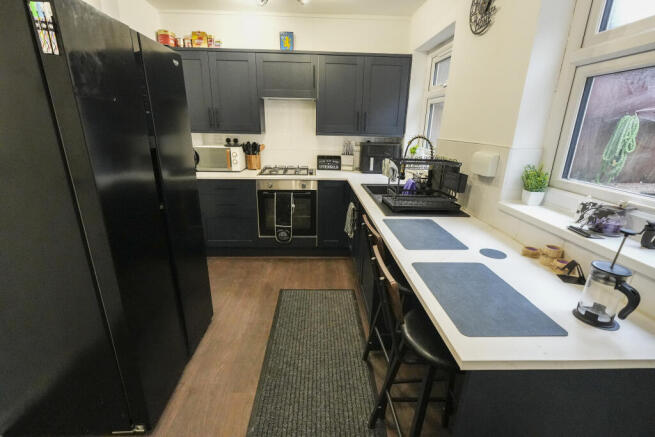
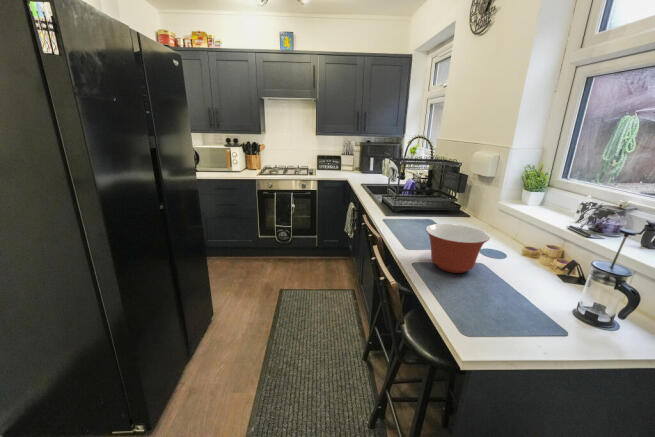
+ mixing bowl [425,223,491,274]
